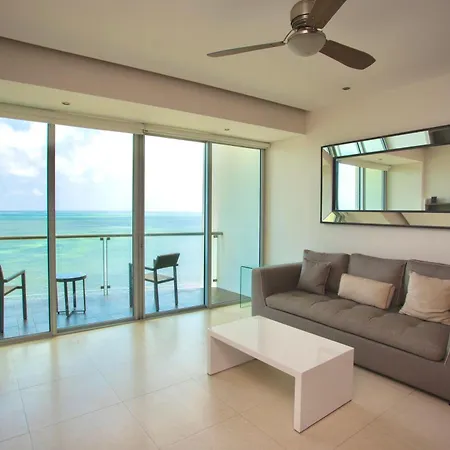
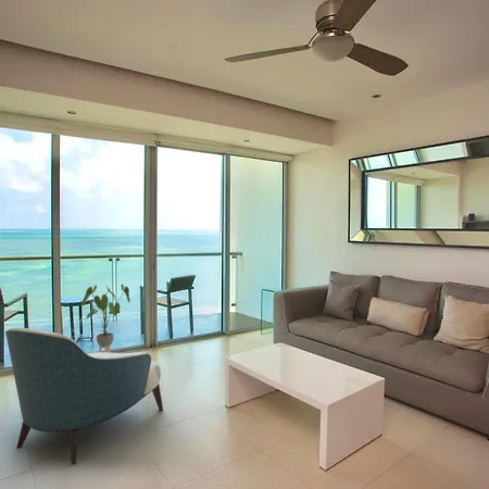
+ house plant [80,283,131,353]
+ armchair [4,327,164,465]
